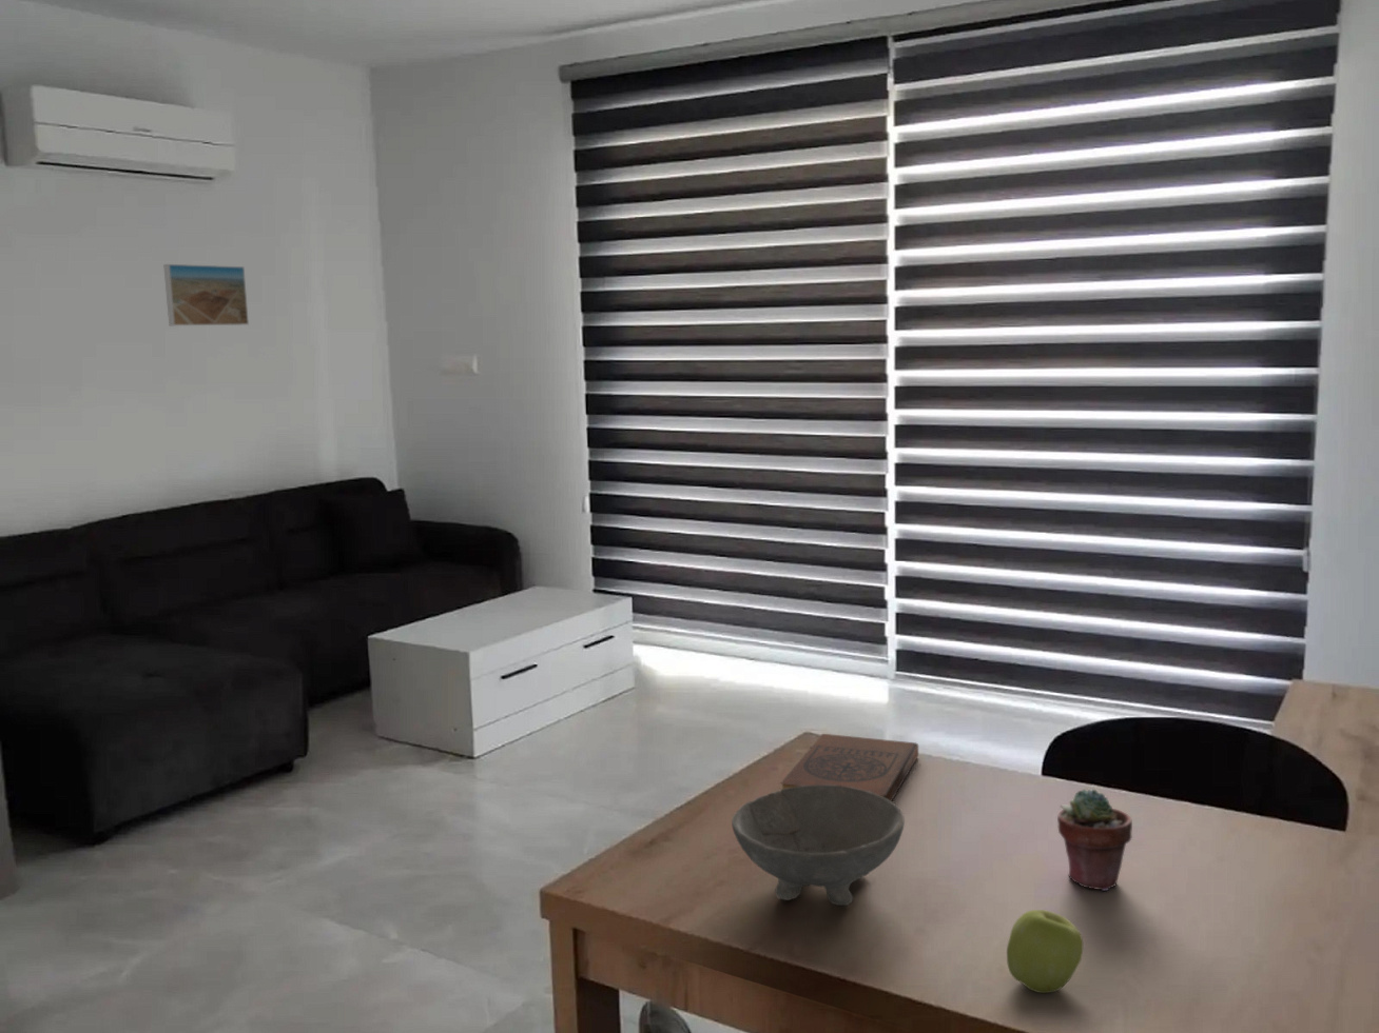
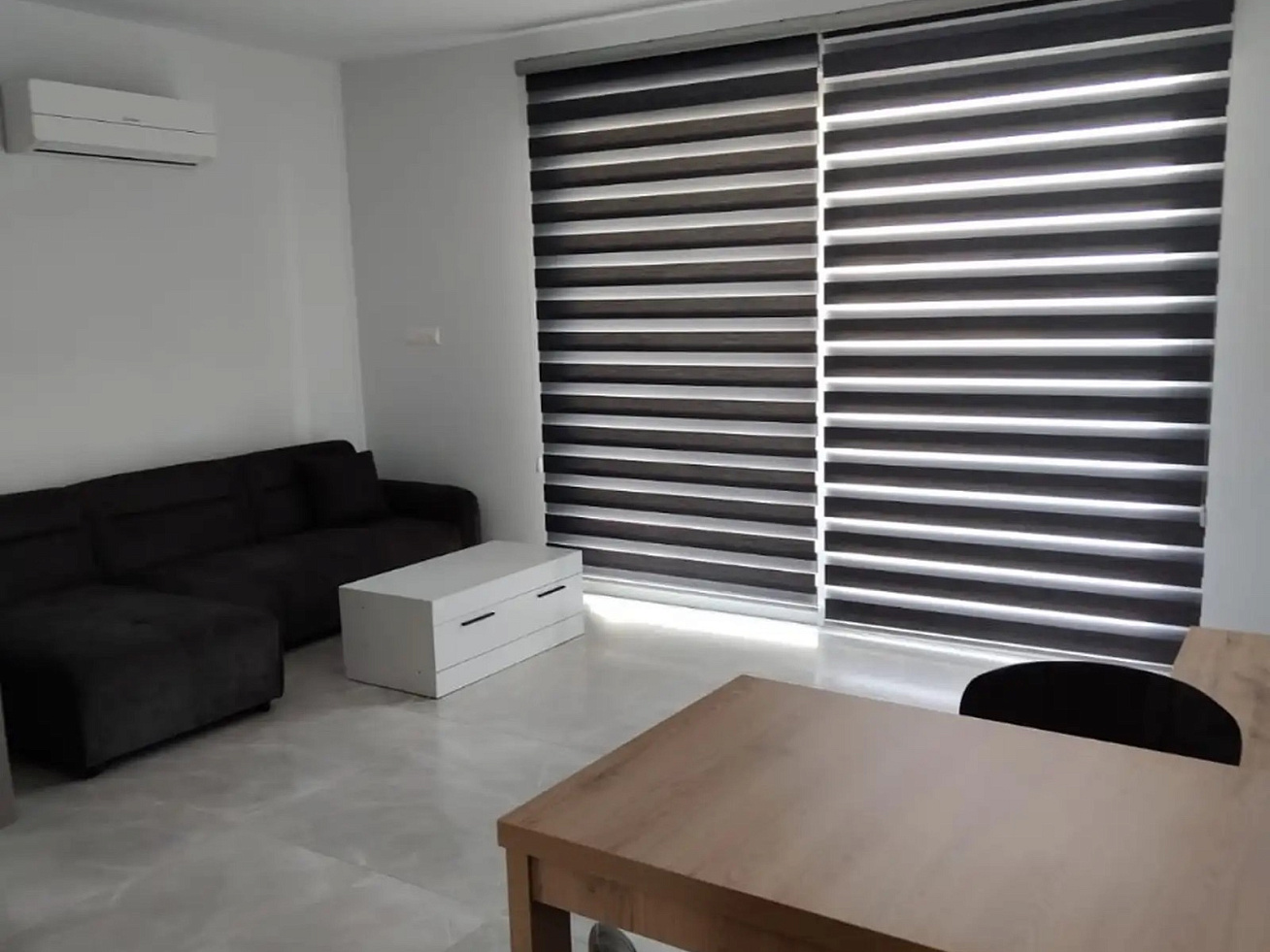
- apple [1005,908,1084,994]
- bowl [731,786,906,907]
- book [781,732,920,802]
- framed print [163,264,250,327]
- potted succulent [1057,788,1134,892]
